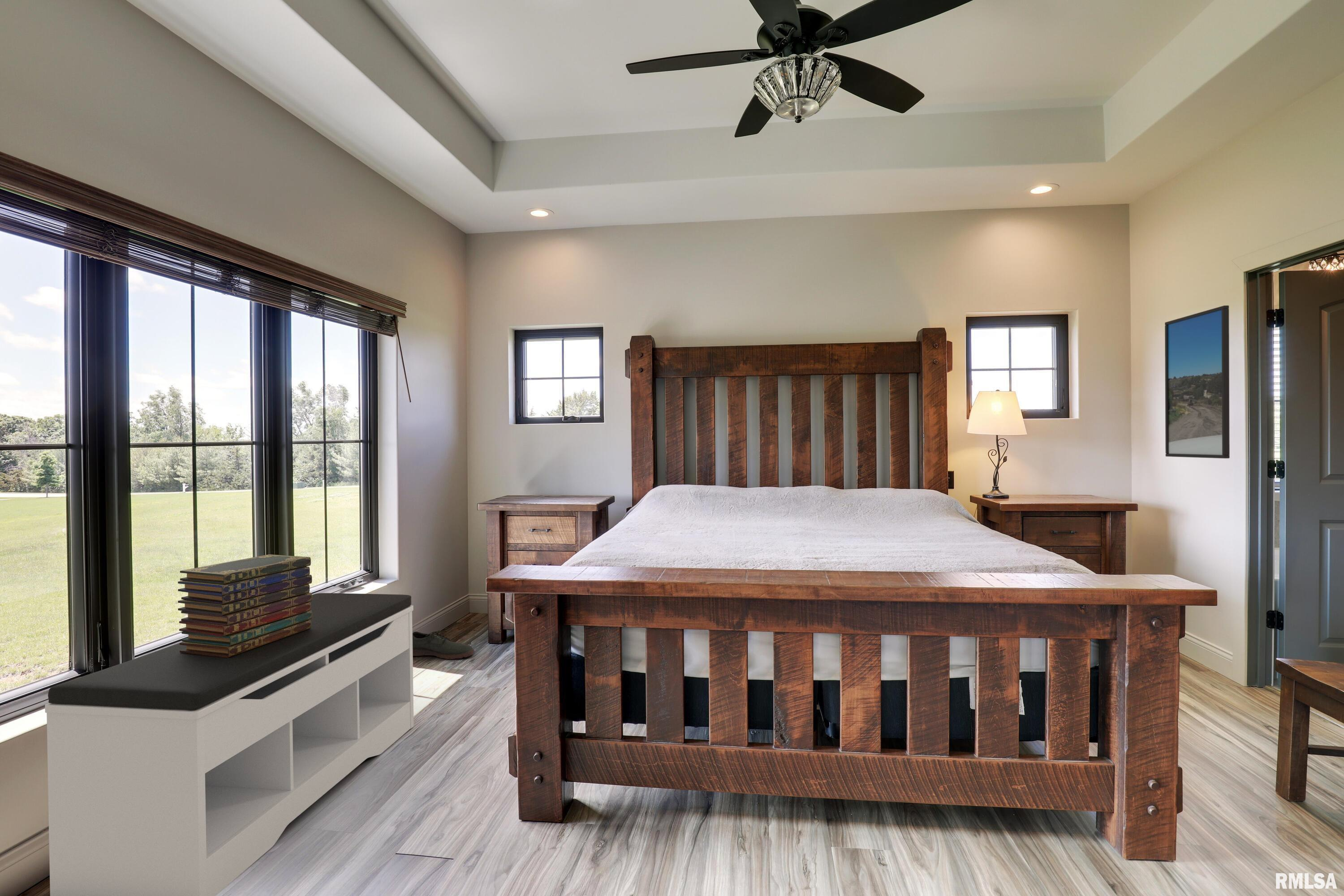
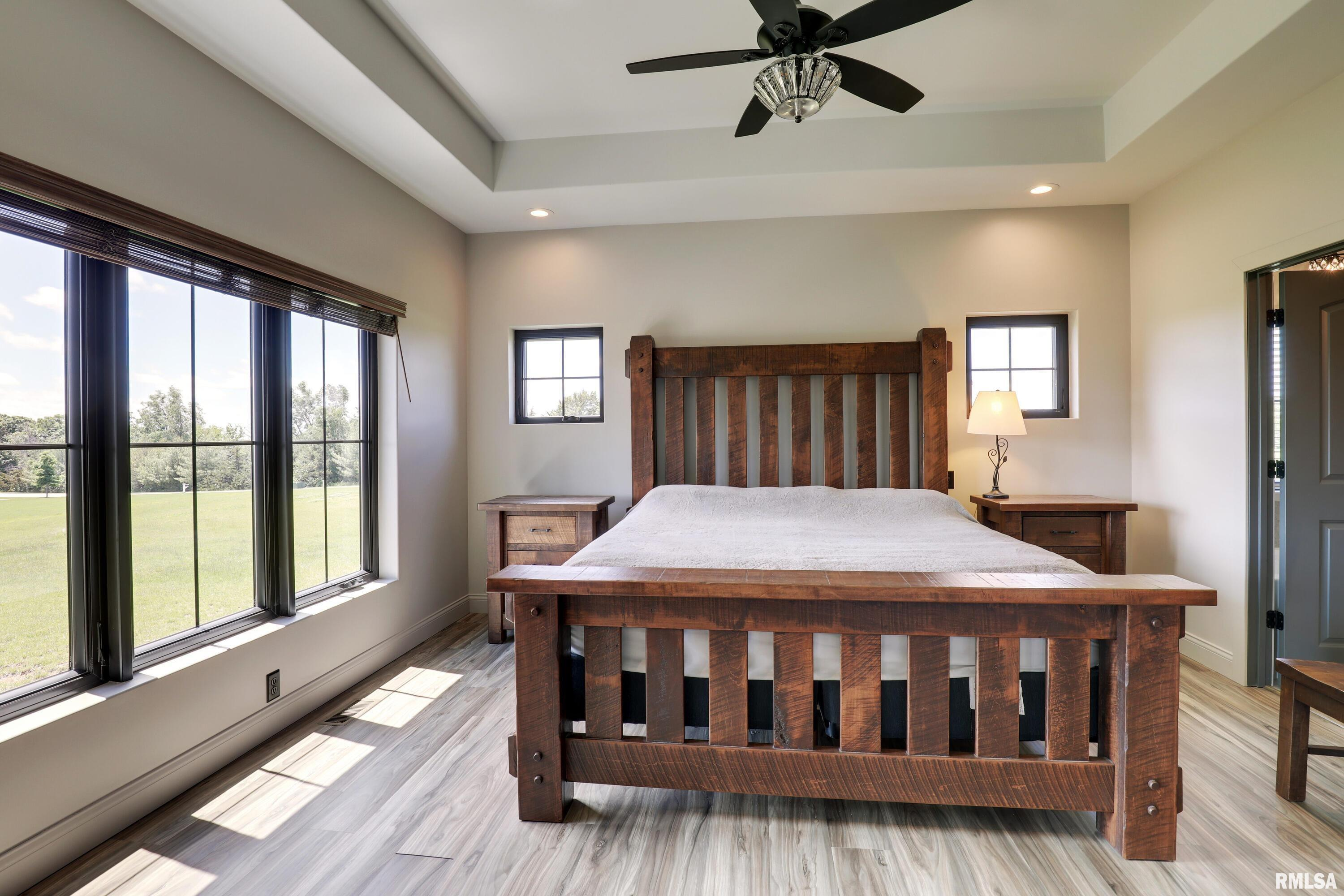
- bench [44,593,414,896]
- shoe [413,630,475,659]
- book stack [177,554,313,658]
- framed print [1164,305,1230,459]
